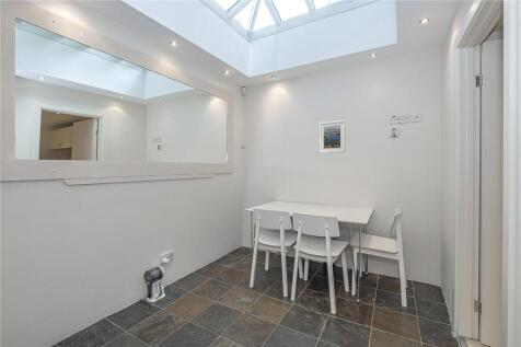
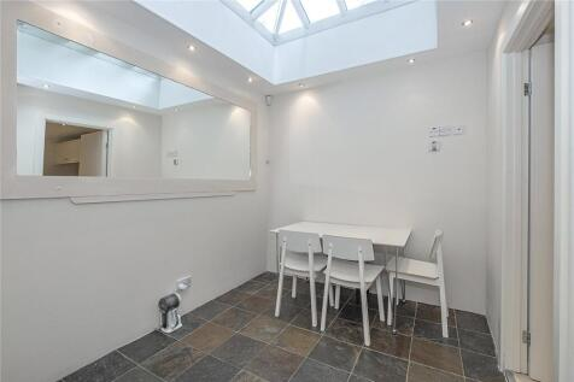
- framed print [319,119,347,154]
